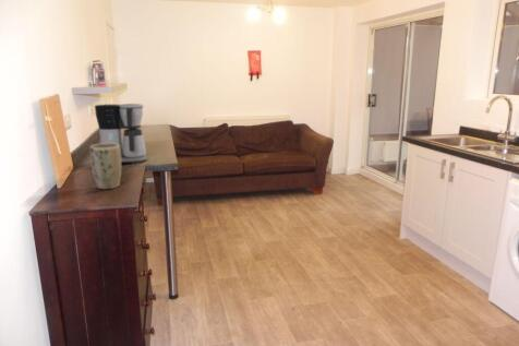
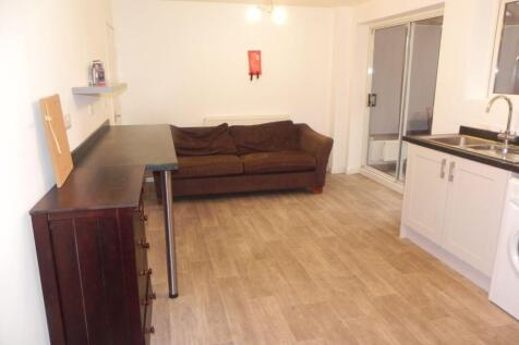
- coffee maker [94,103,148,165]
- plant pot [88,143,122,190]
